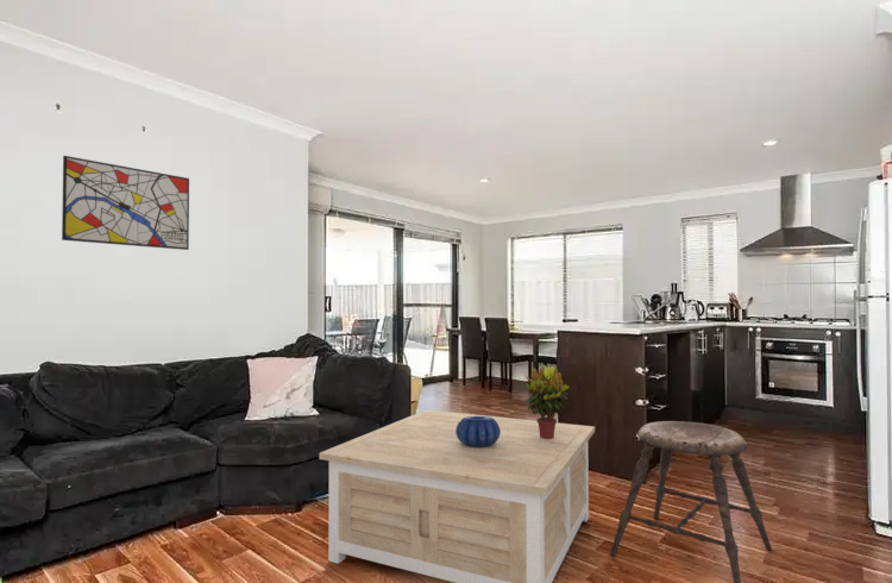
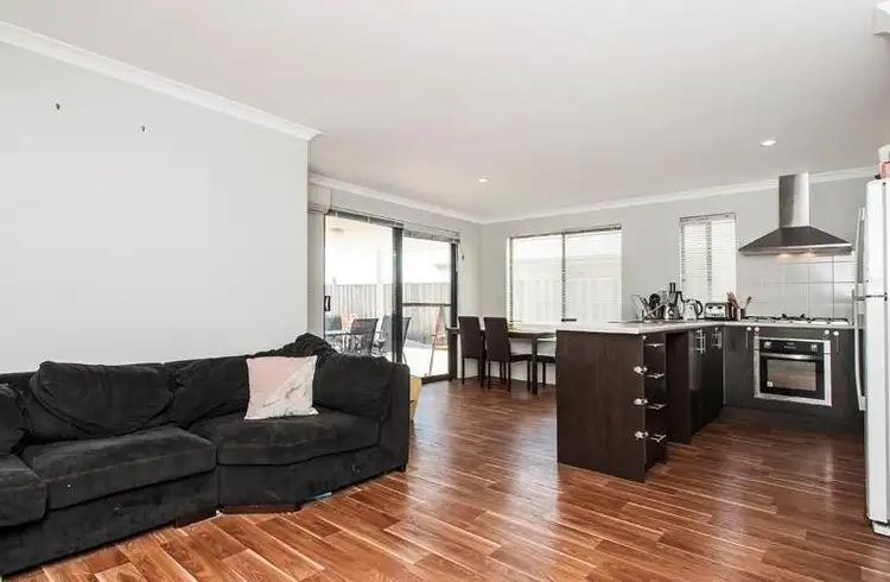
- coffee table [318,408,596,583]
- potted plant [523,364,571,439]
- decorative bowl [456,415,501,447]
- stool [609,420,773,583]
- wall art [61,155,190,251]
